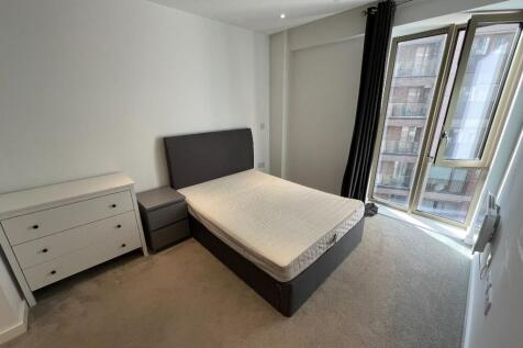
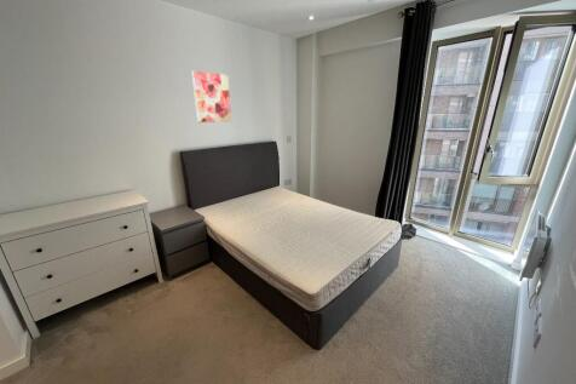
+ wall art [191,70,232,124]
